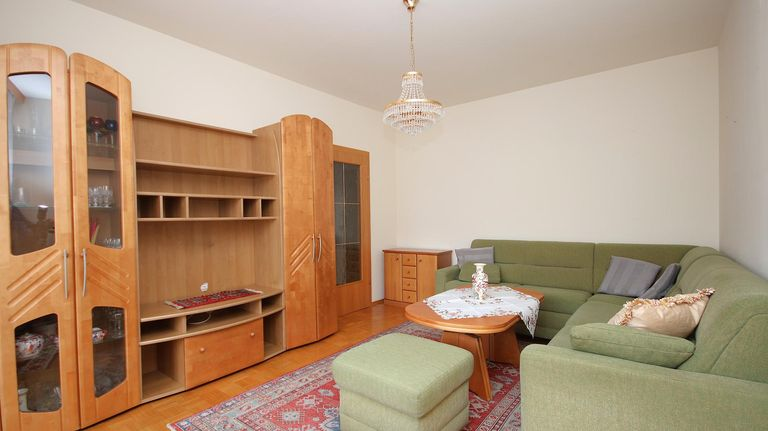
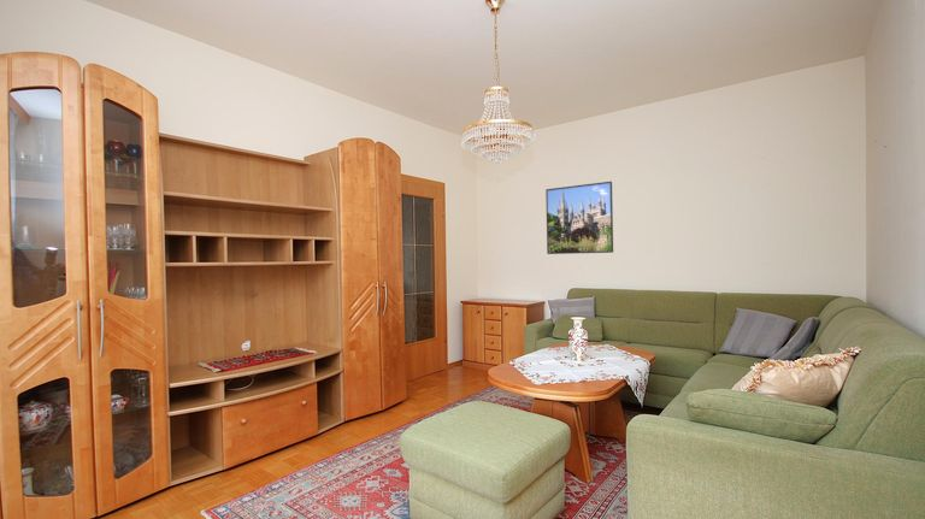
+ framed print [544,181,614,255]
